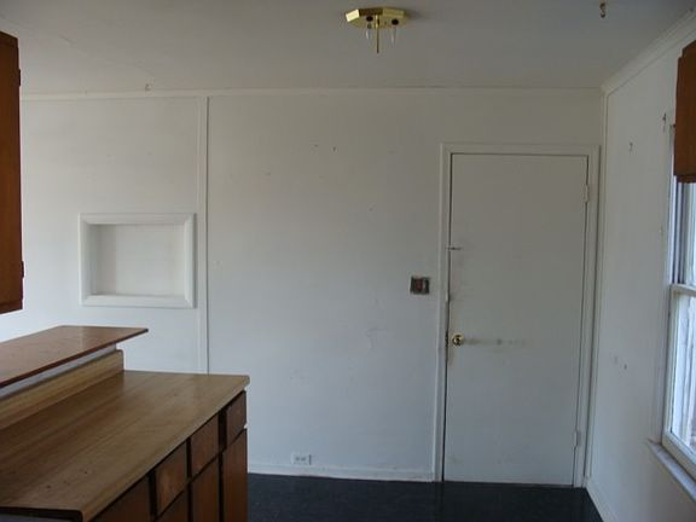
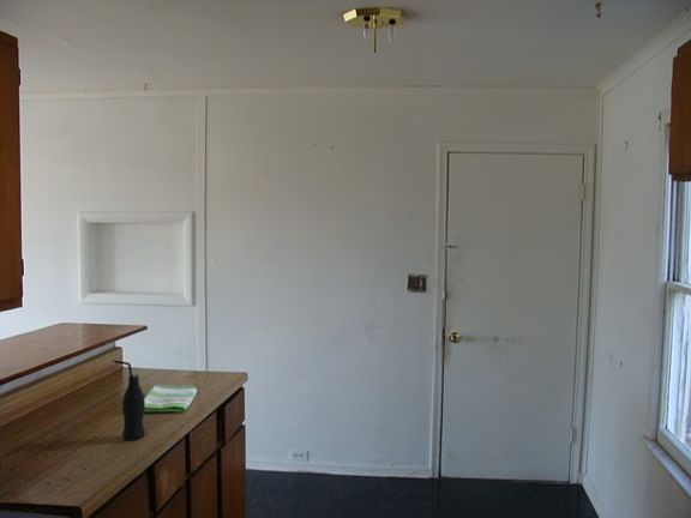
+ dish towel [144,384,198,414]
+ bottle [113,360,146,441]
